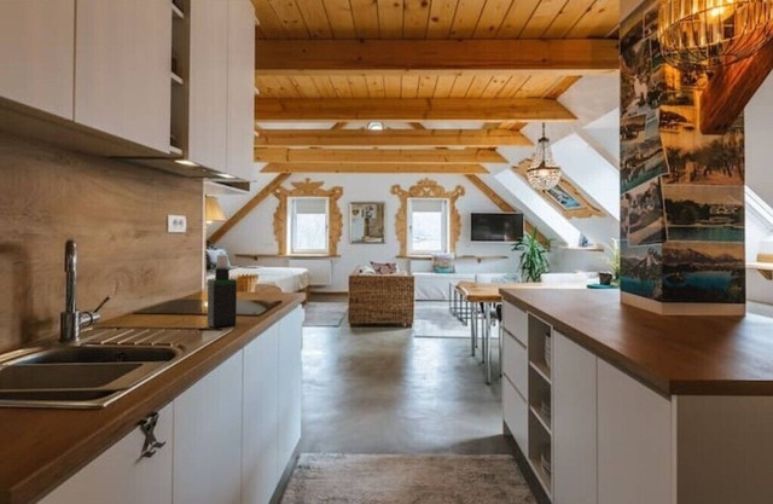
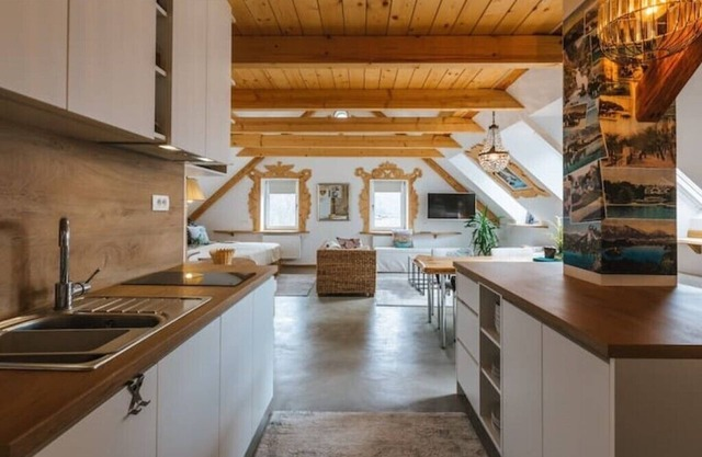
- spray bottle [207,254,238,329]
